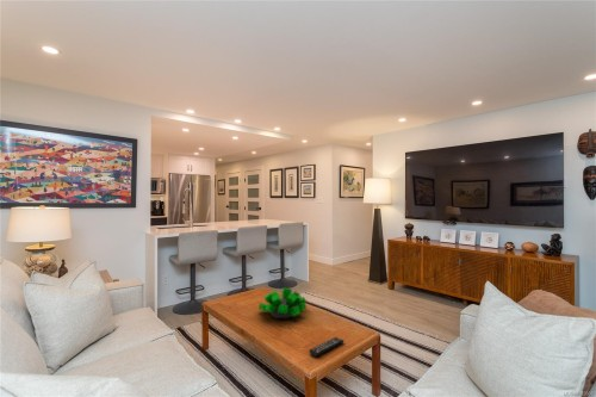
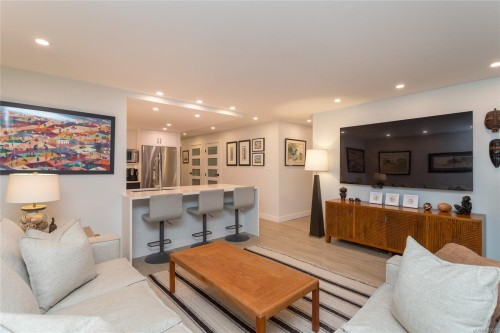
- plant [257,286,308,320]
- remote control [309,336,344,358]
